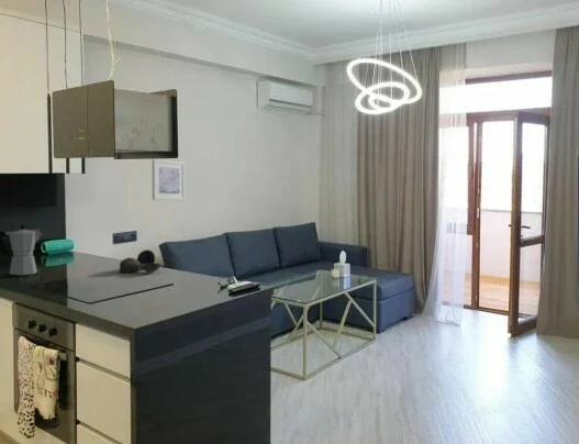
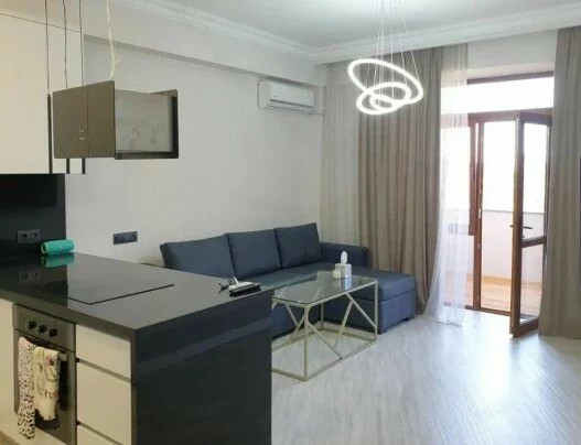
- decorative bowl [118,248,163,274]
- moka pot [0,223,44,276]
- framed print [152,158,186,201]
